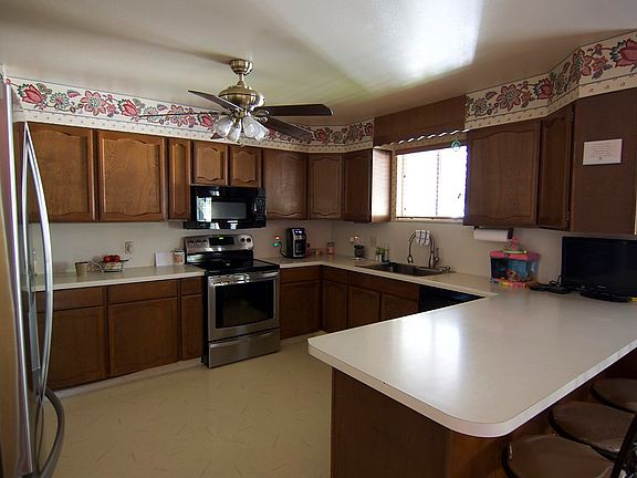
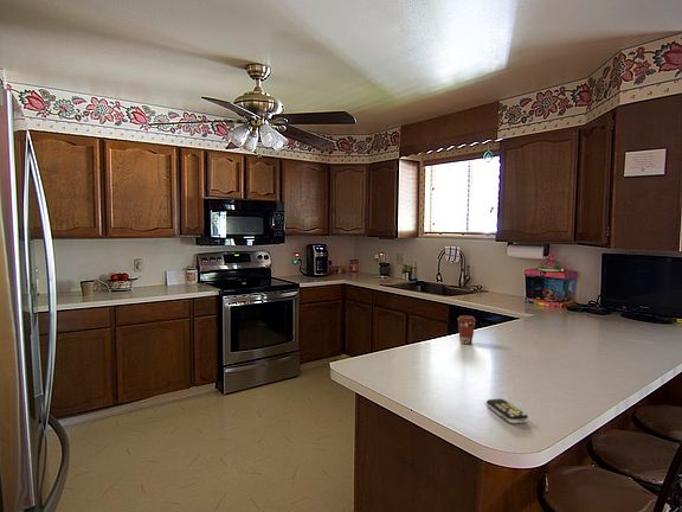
+ coffee cup [456,314,477,345]
+ remote control [485,397,529,424]
